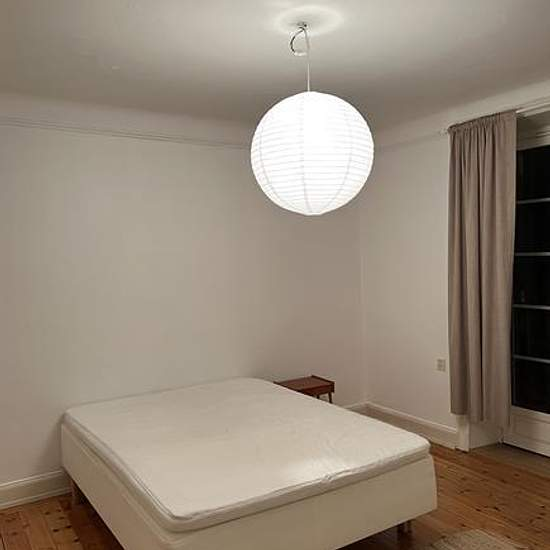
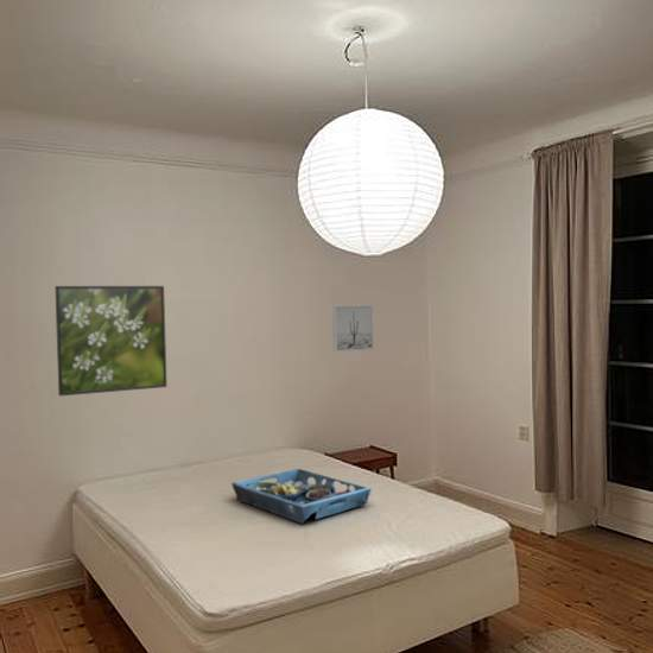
+ wall art [331,304,375,353]
+ serving tray [230,468,373,525]
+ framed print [53,285,167,398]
